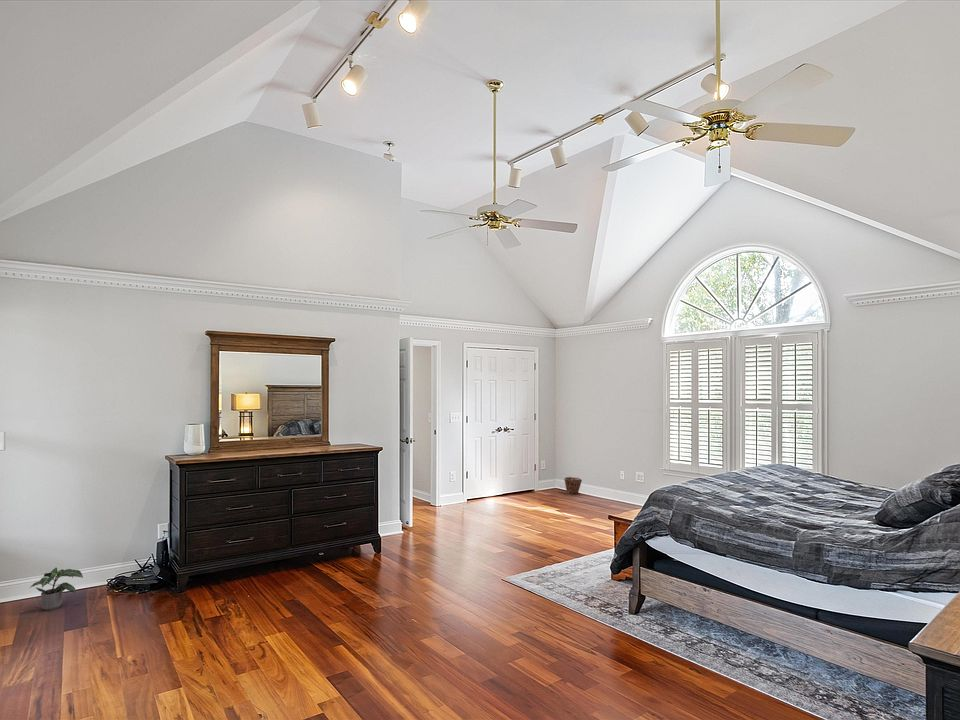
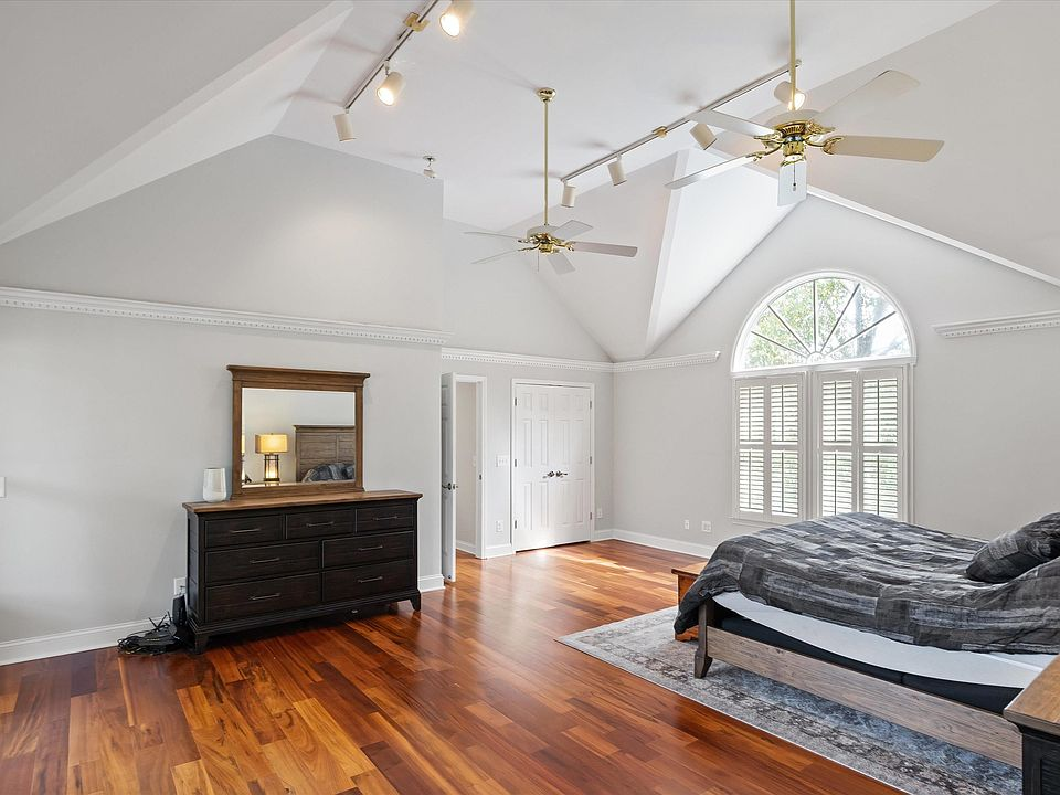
- potted plant [30,567,84,612]
- plant pot [562,476,583,497]
